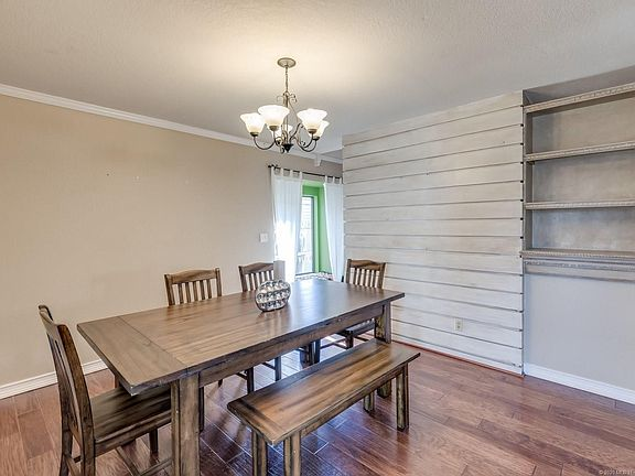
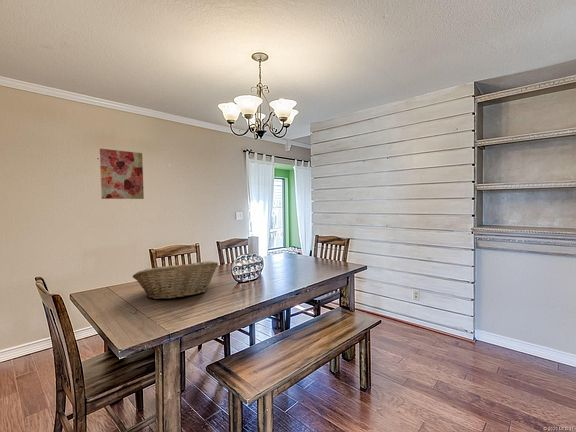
+ fruit basket [132,260,219,300]
+ wall art [99,148,145,200]
